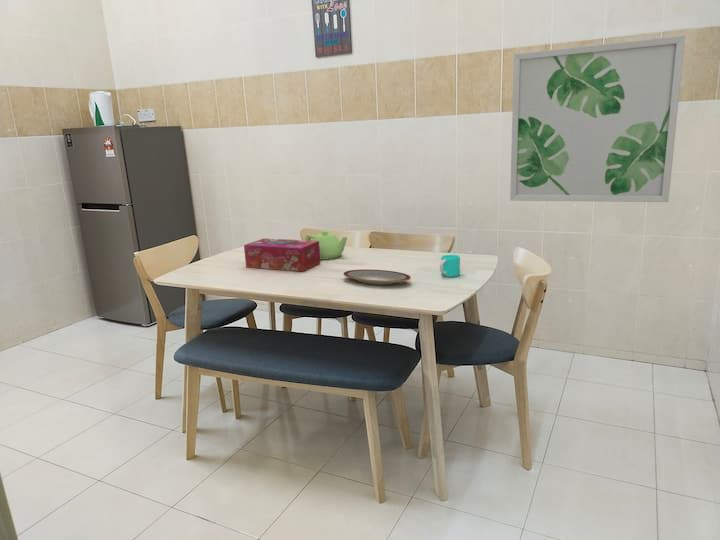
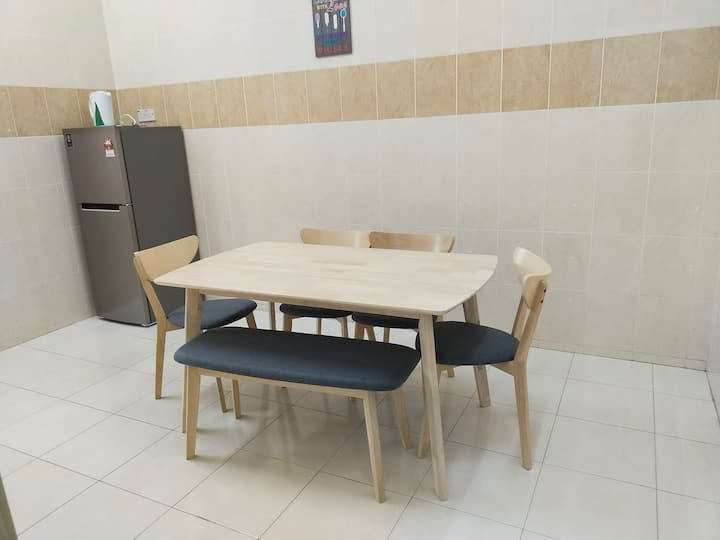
- teapot [305,230,348,260]
- cup [439,254,461,278]
- wall art [509,35,686,203]
- tissue box [243,238,322,272]
- plate [343,268,412,286]
